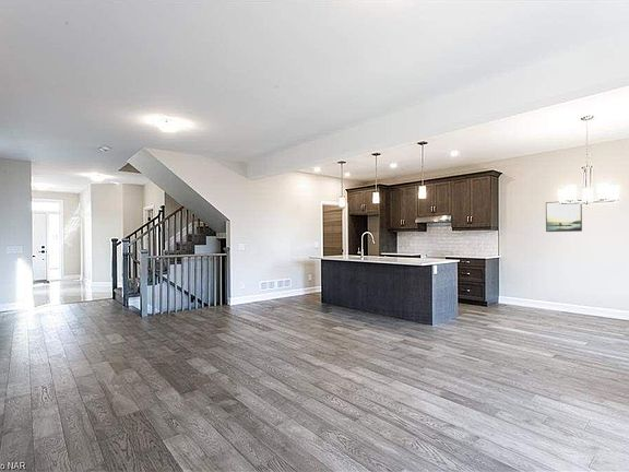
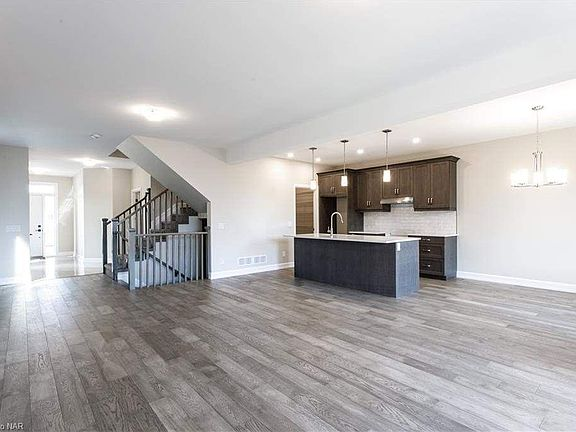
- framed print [545,199,583,233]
